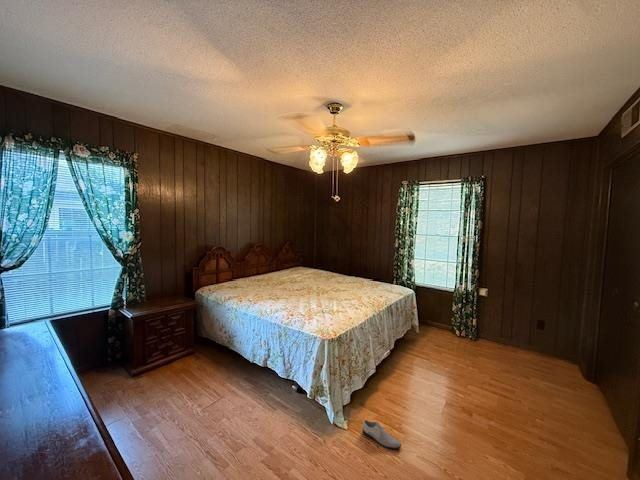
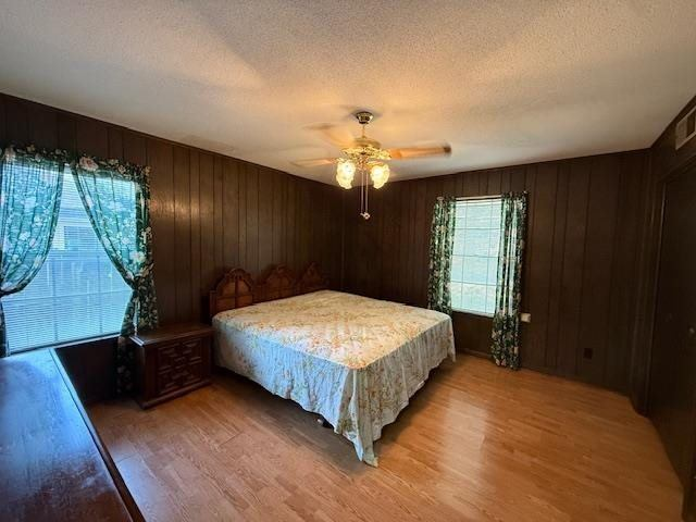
- shoe [362,419,402,450]
